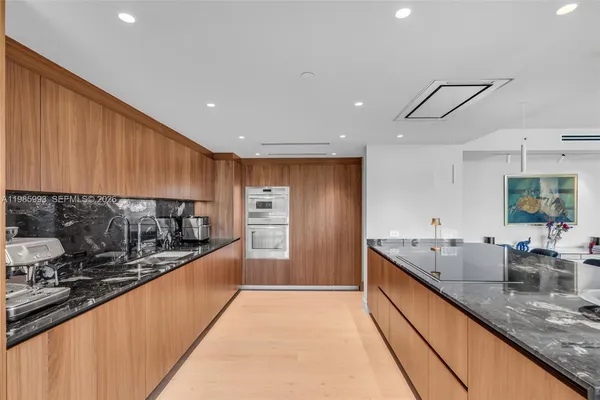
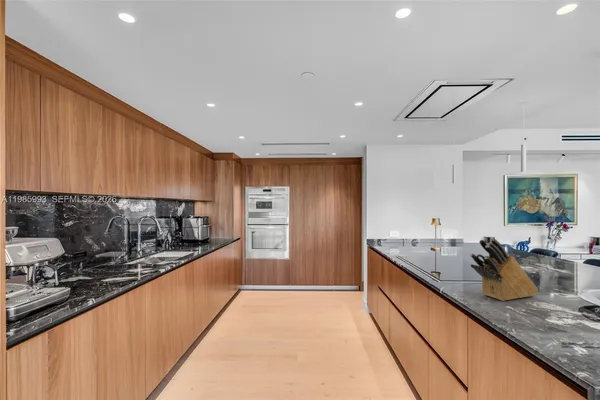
+ knife block [469,237,539,302]
